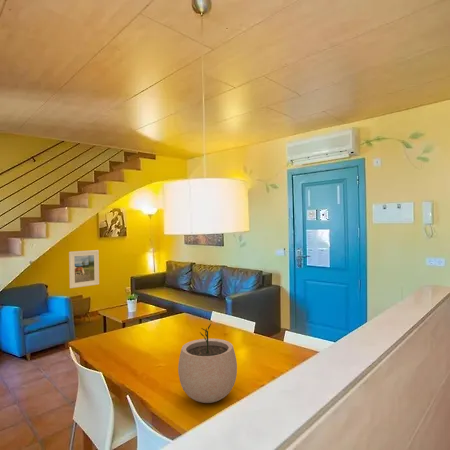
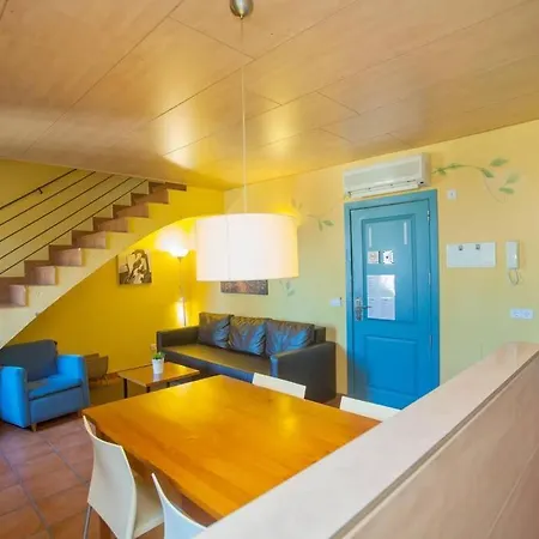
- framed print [68,249,100,289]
- plant pot [177,323,238,404]
